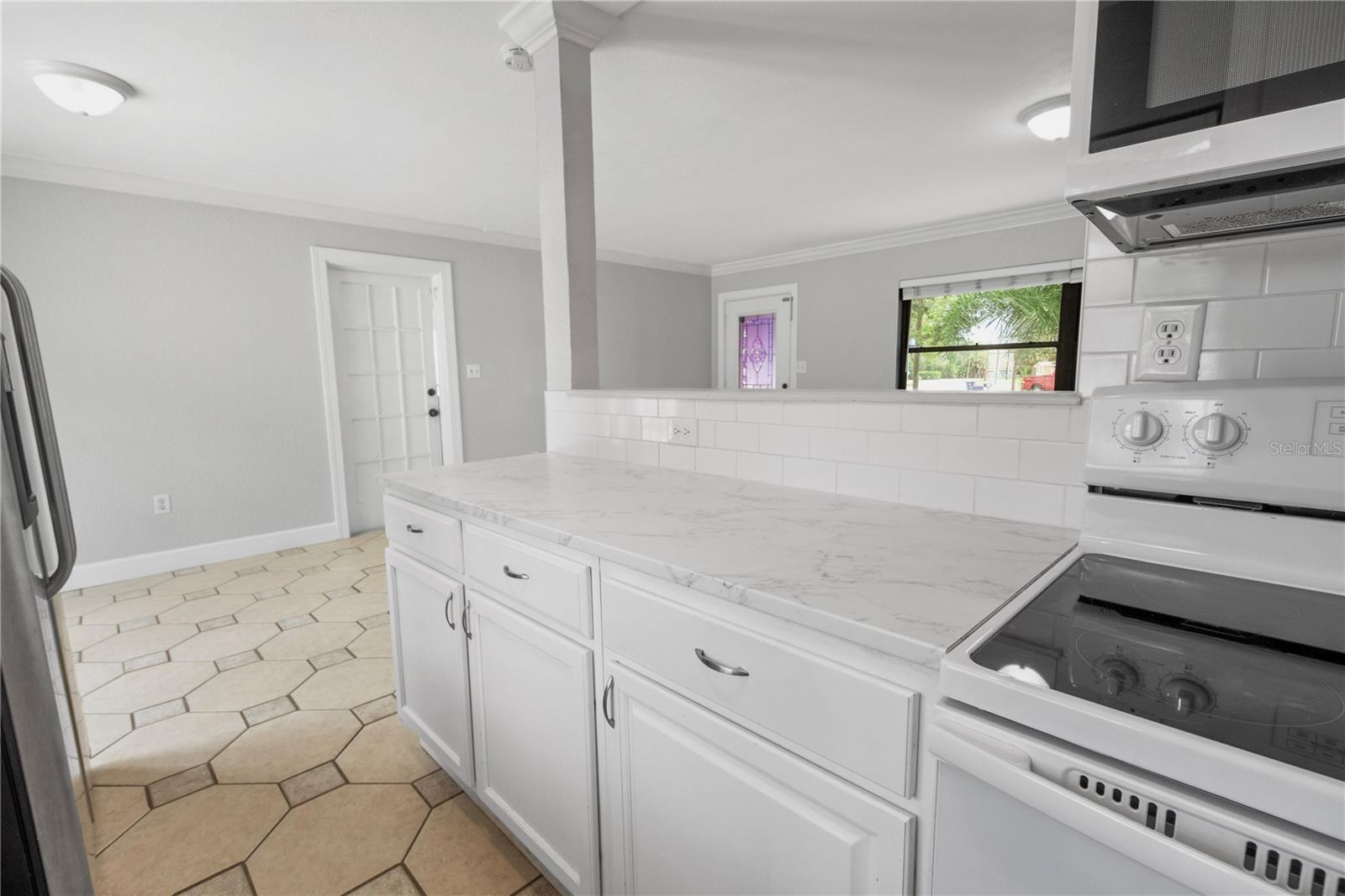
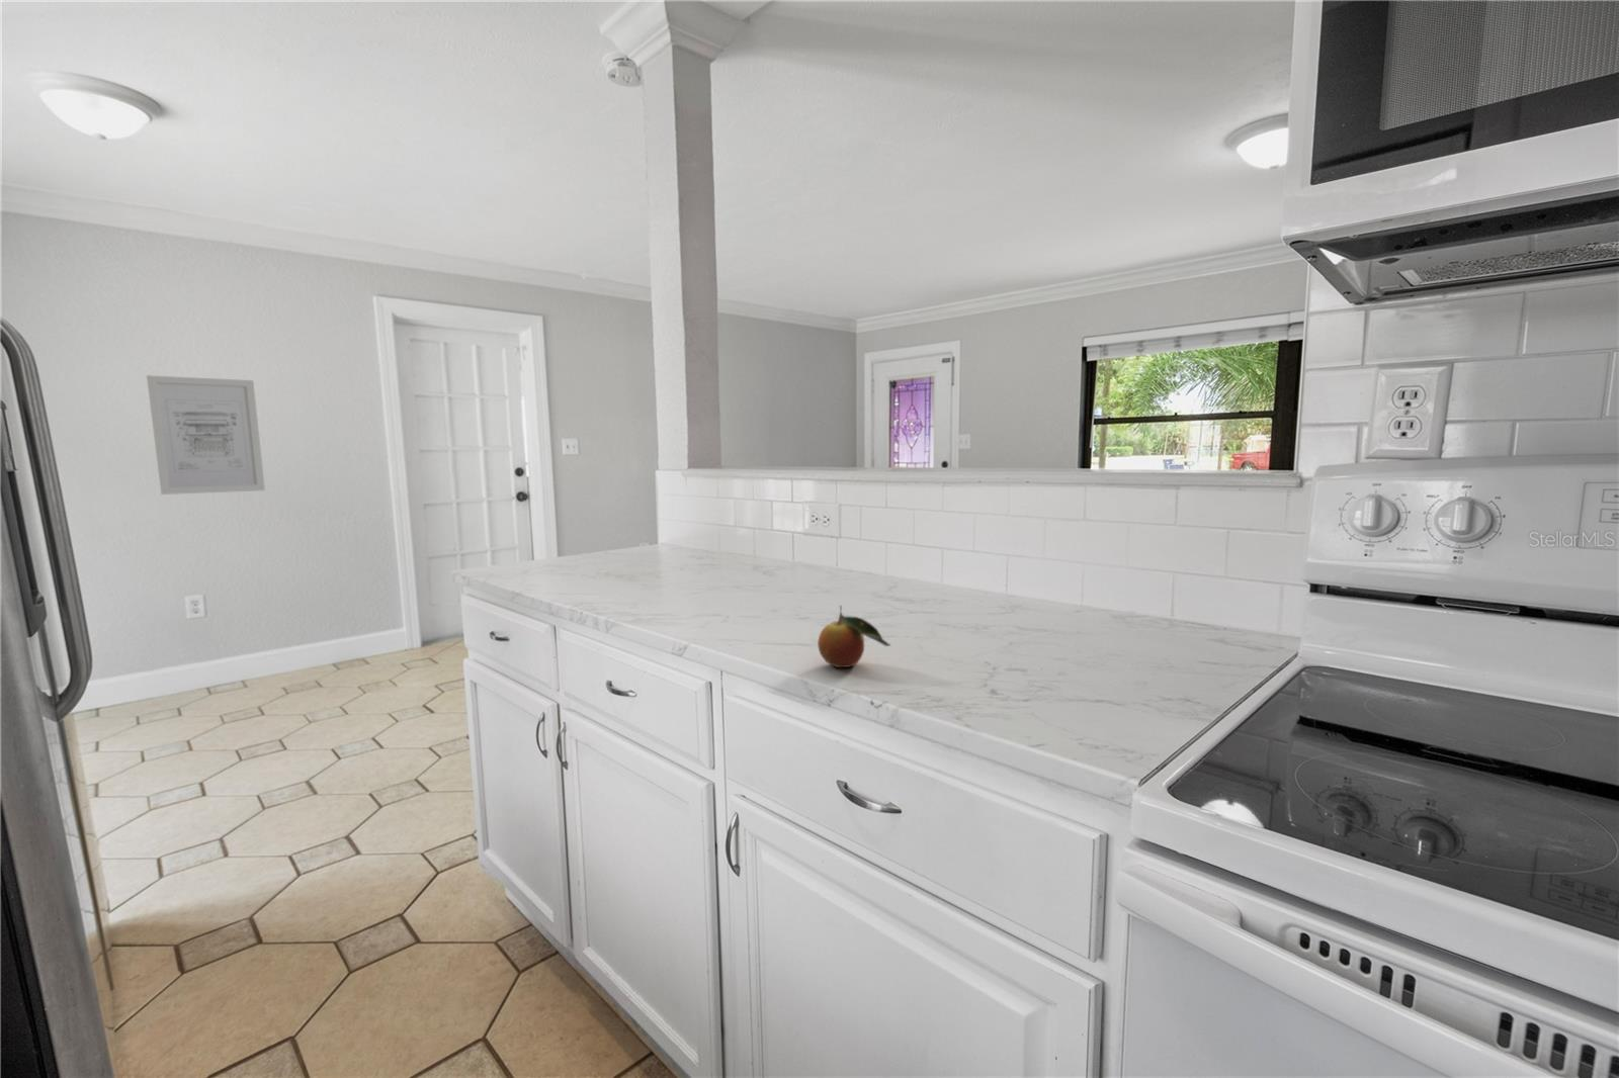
+ fruit [816,604,892,669]
+ wall art [146,374,266,496]
